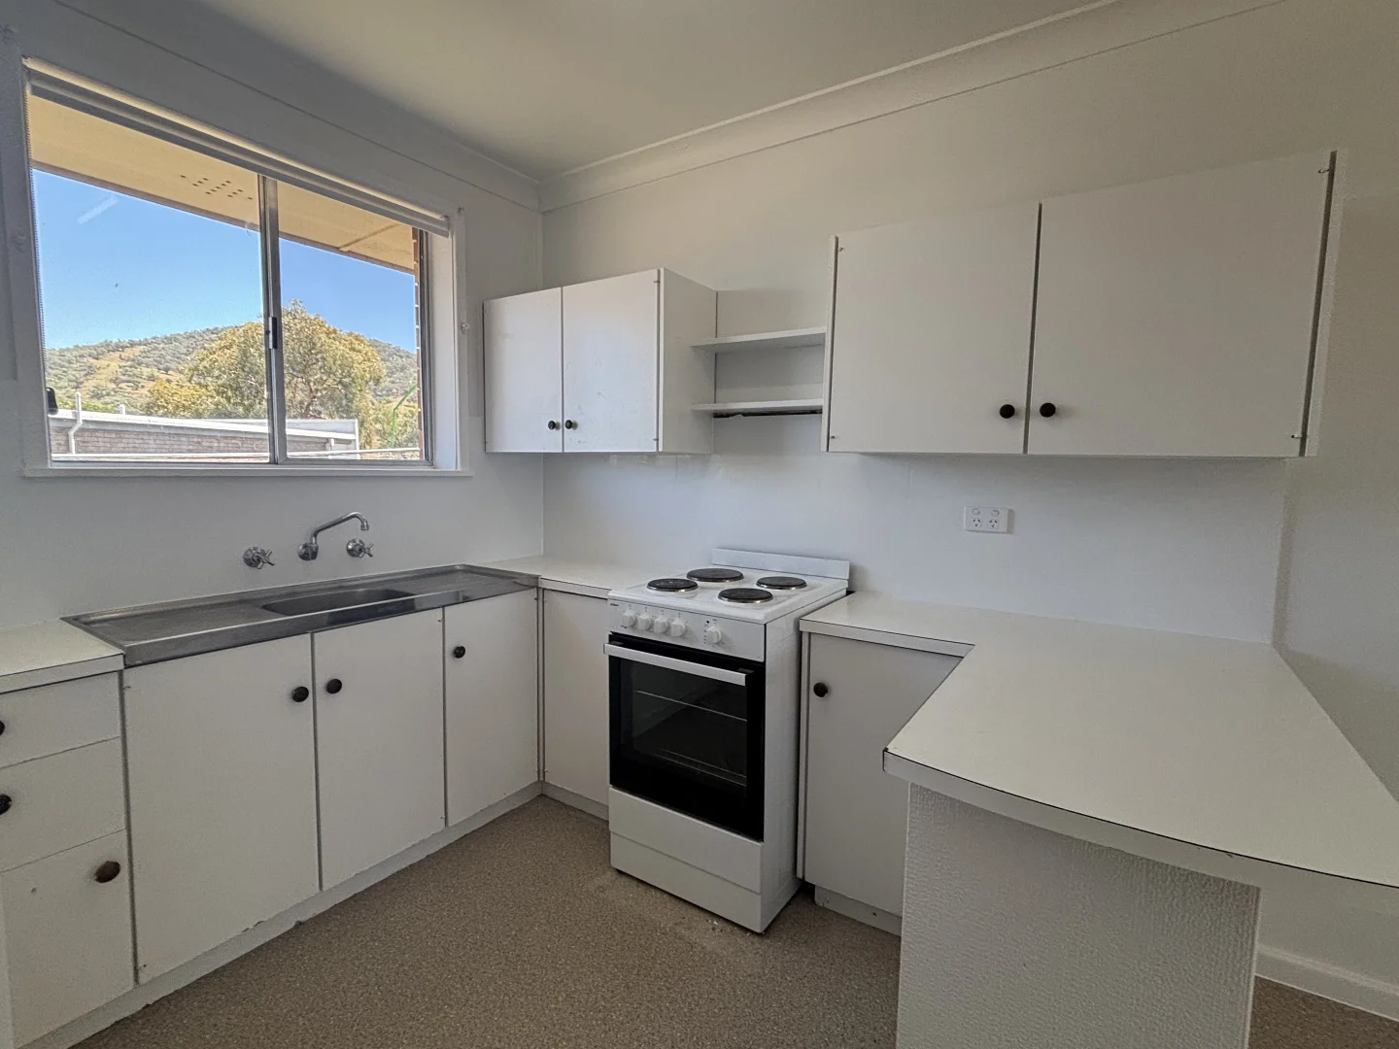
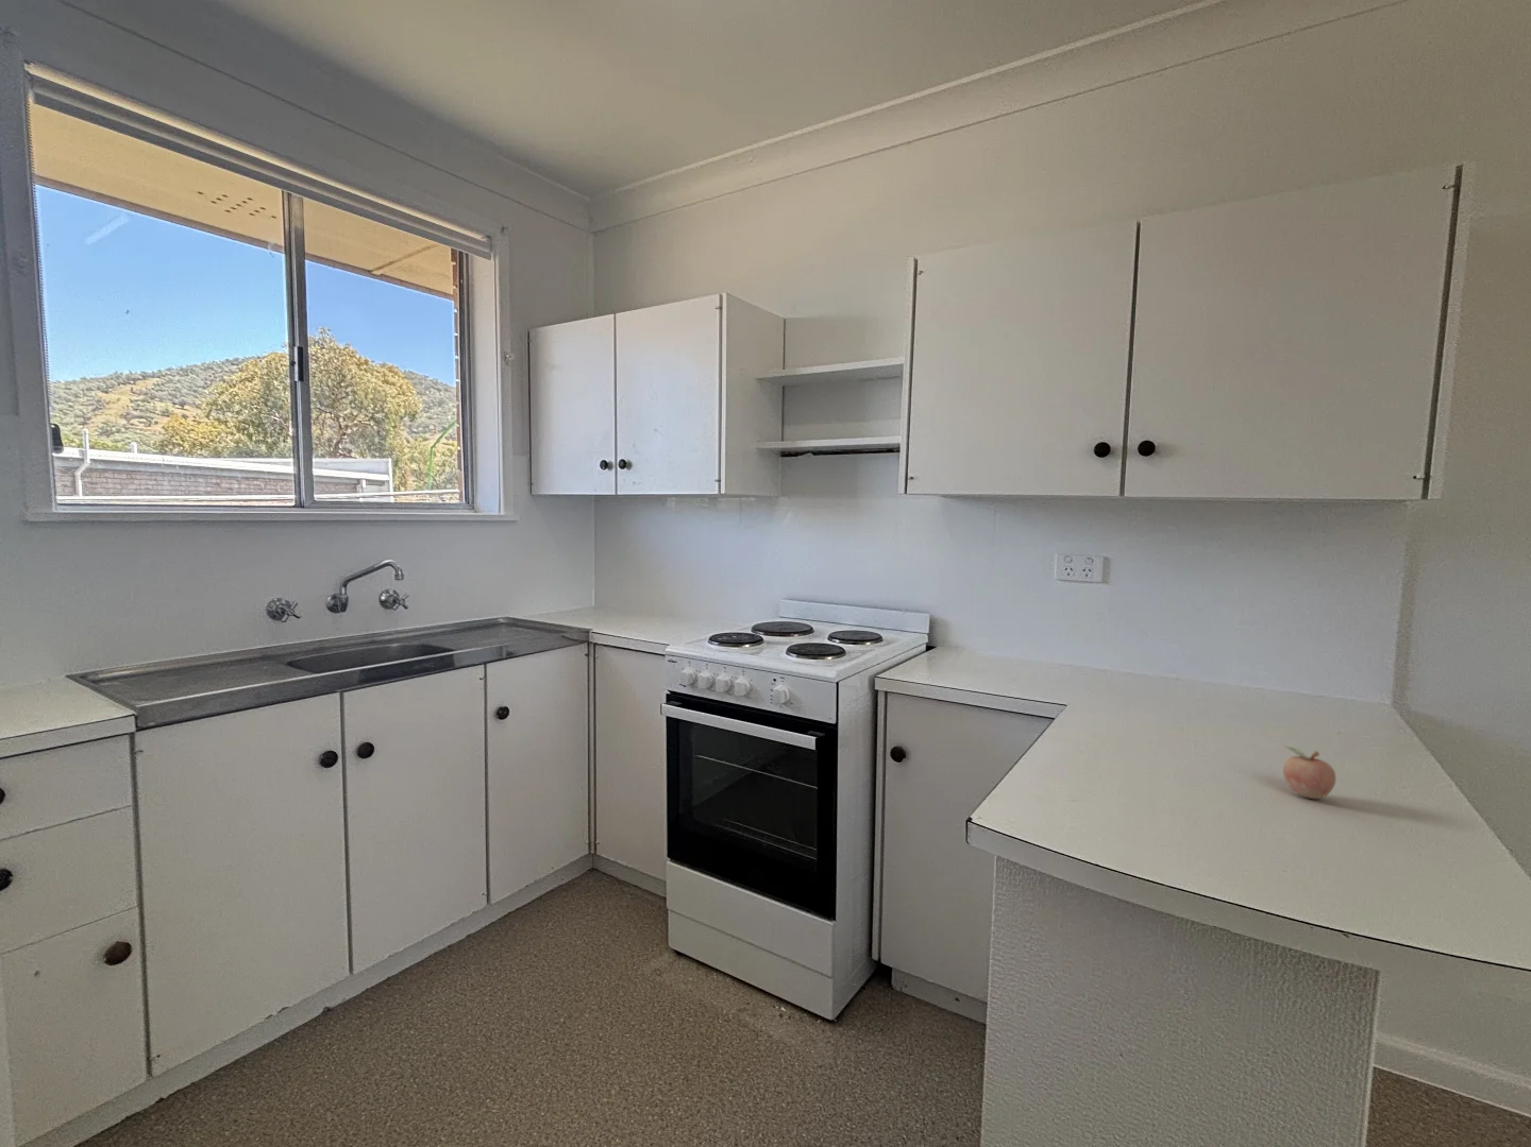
+ fruit [1283,745,1337,800]
